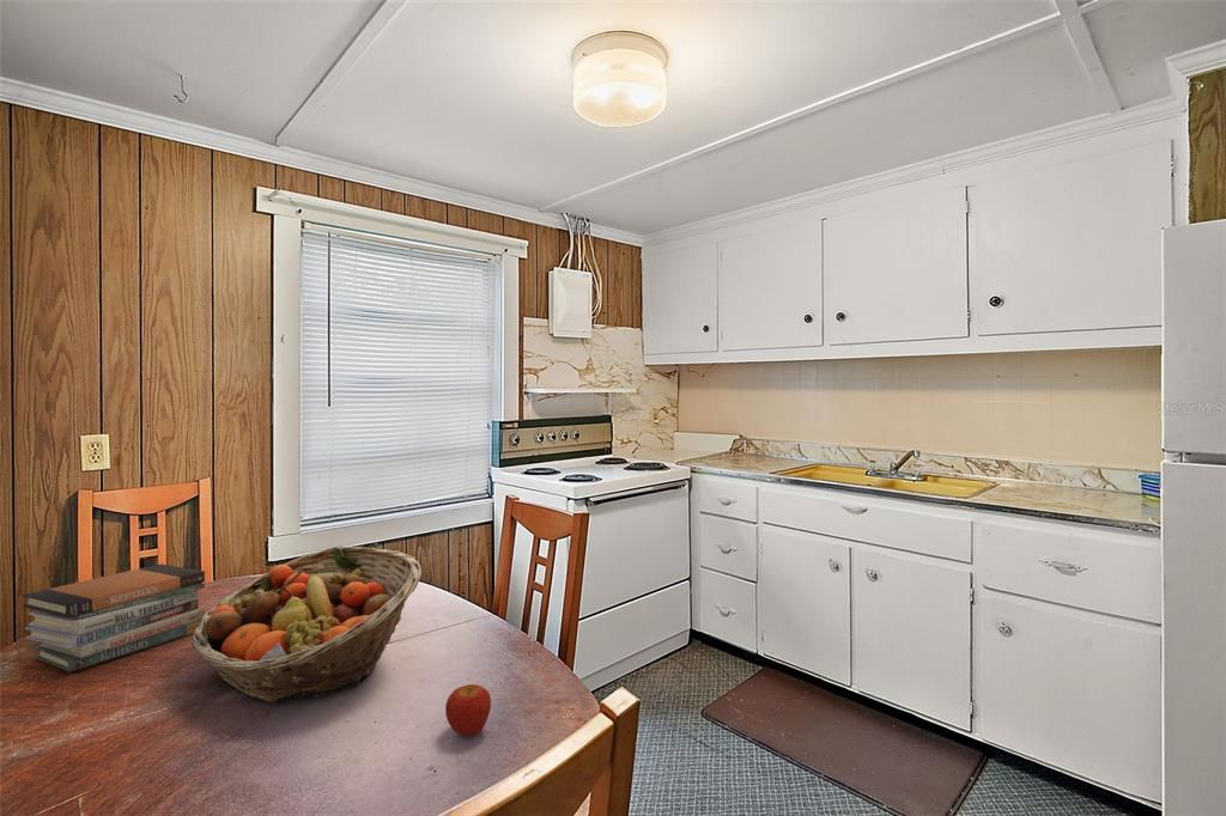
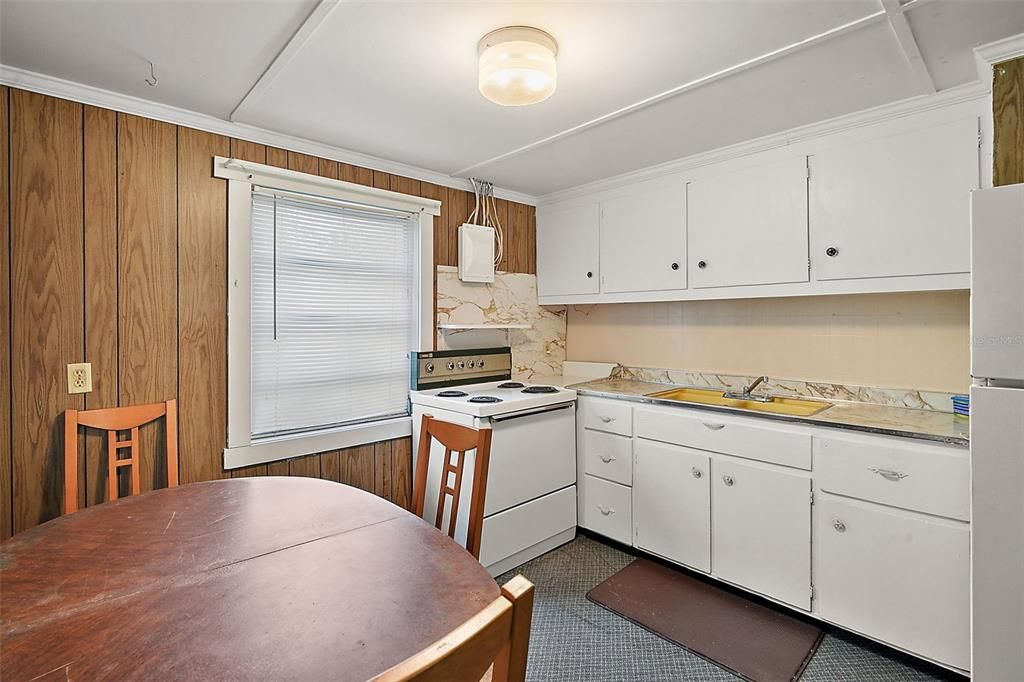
- apple [444,683,492,737]
- book stack [22,564,206,674]
- fruit basket [190,546,423,704]
